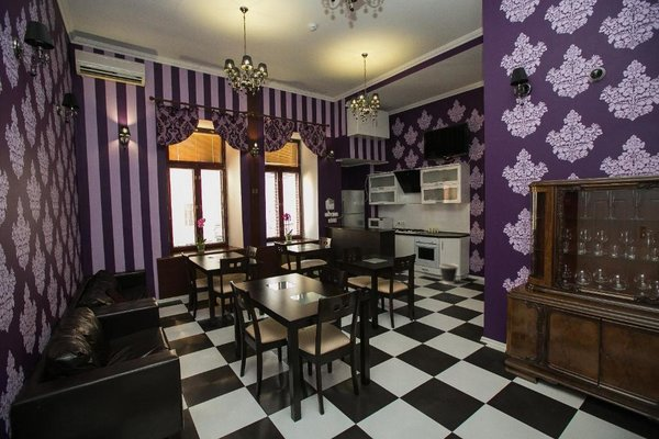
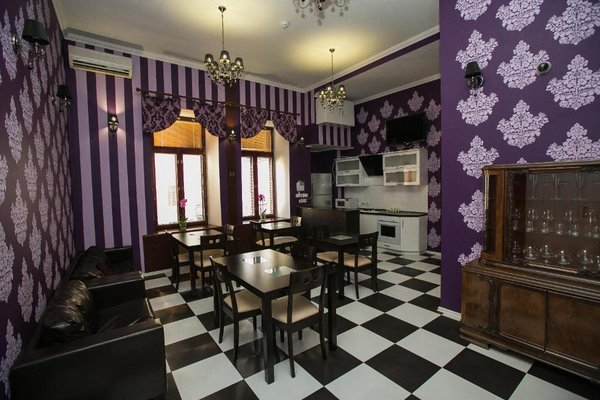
- wastebasket [438,262,459,285]
